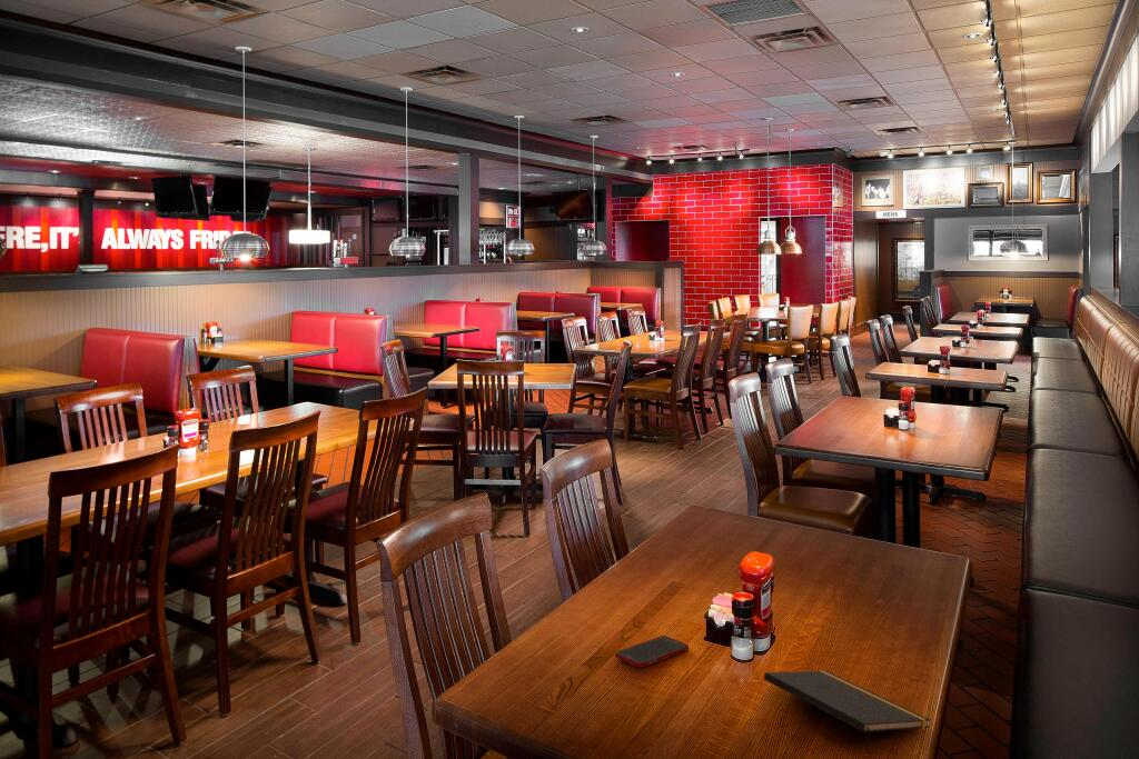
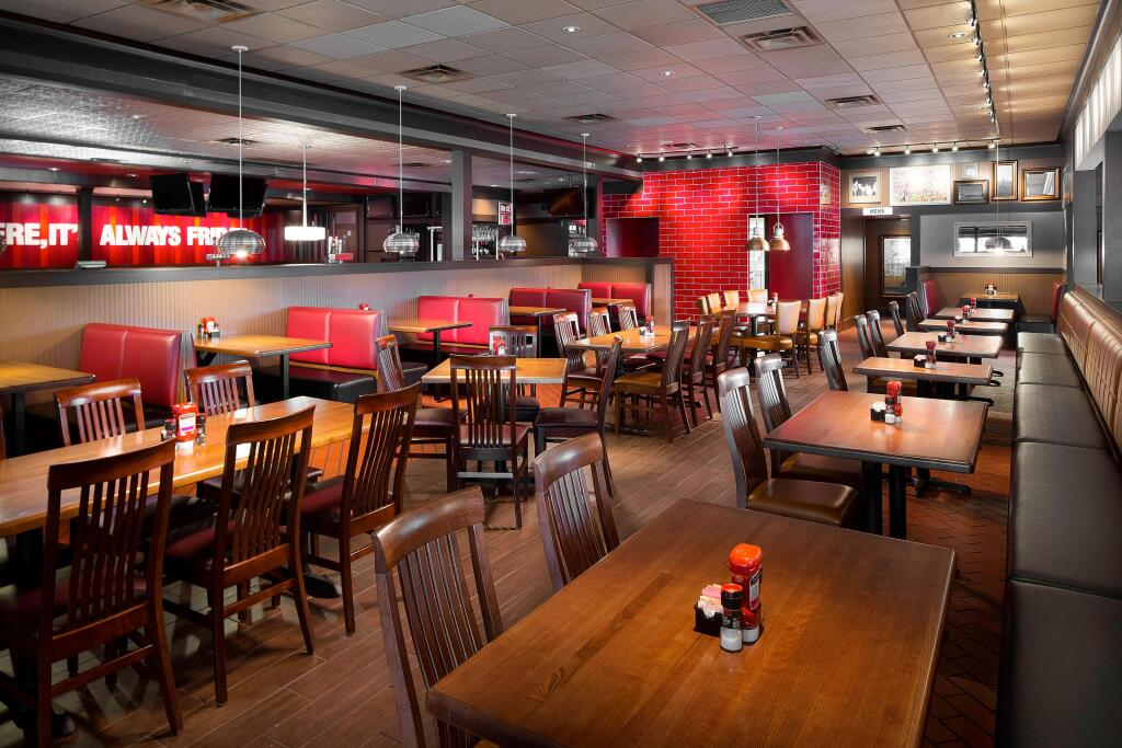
- cell phone [614,635,690,669]
- notepad [763,670,932,755]
